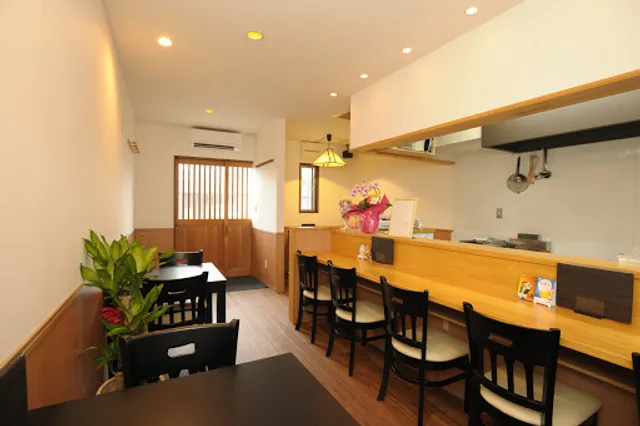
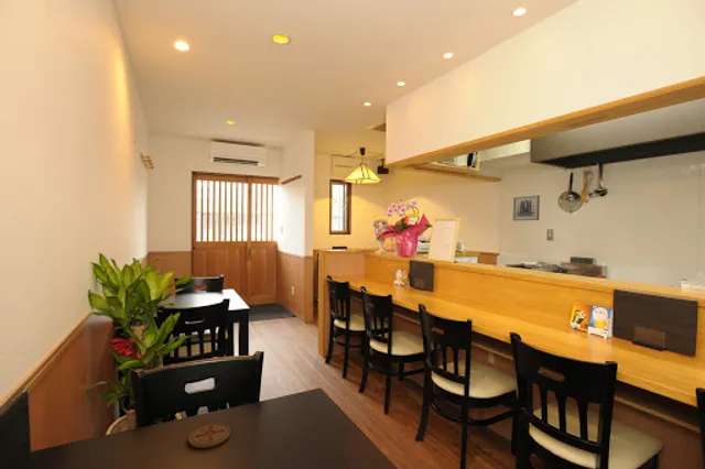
+ coaster [187,422,231,449]
+ wall art [512,194,541,221]
